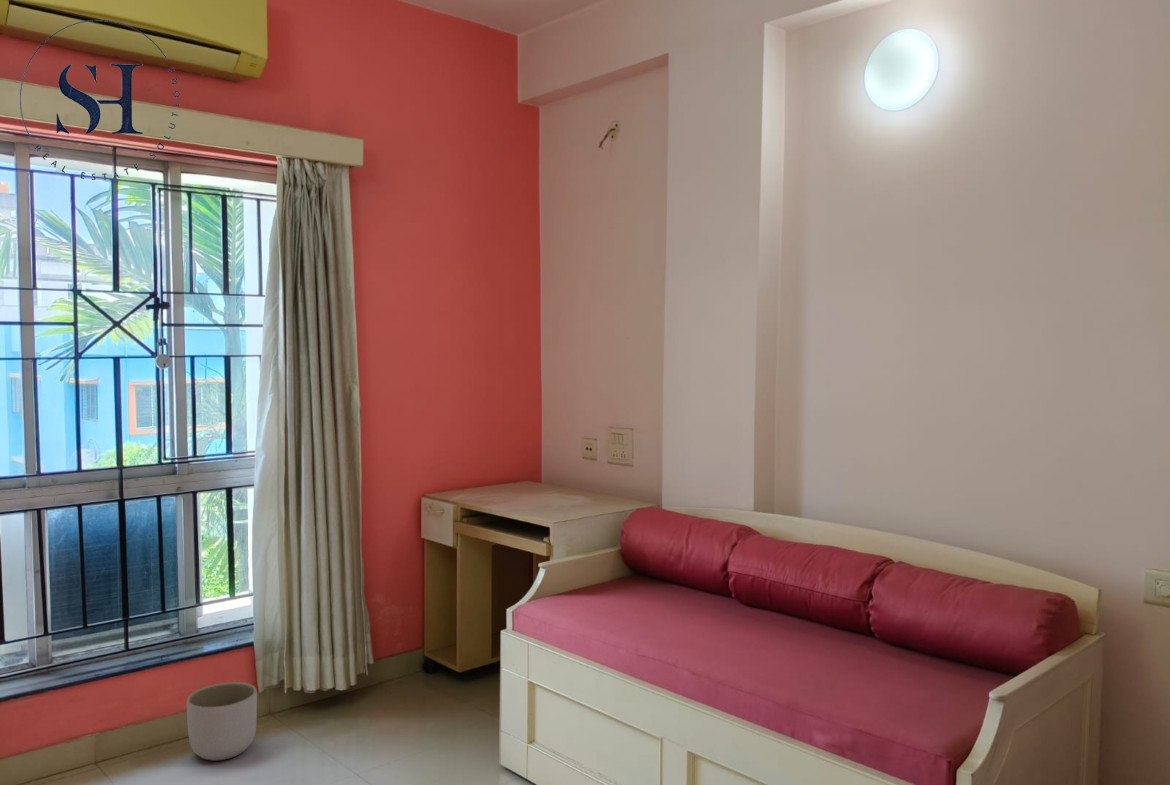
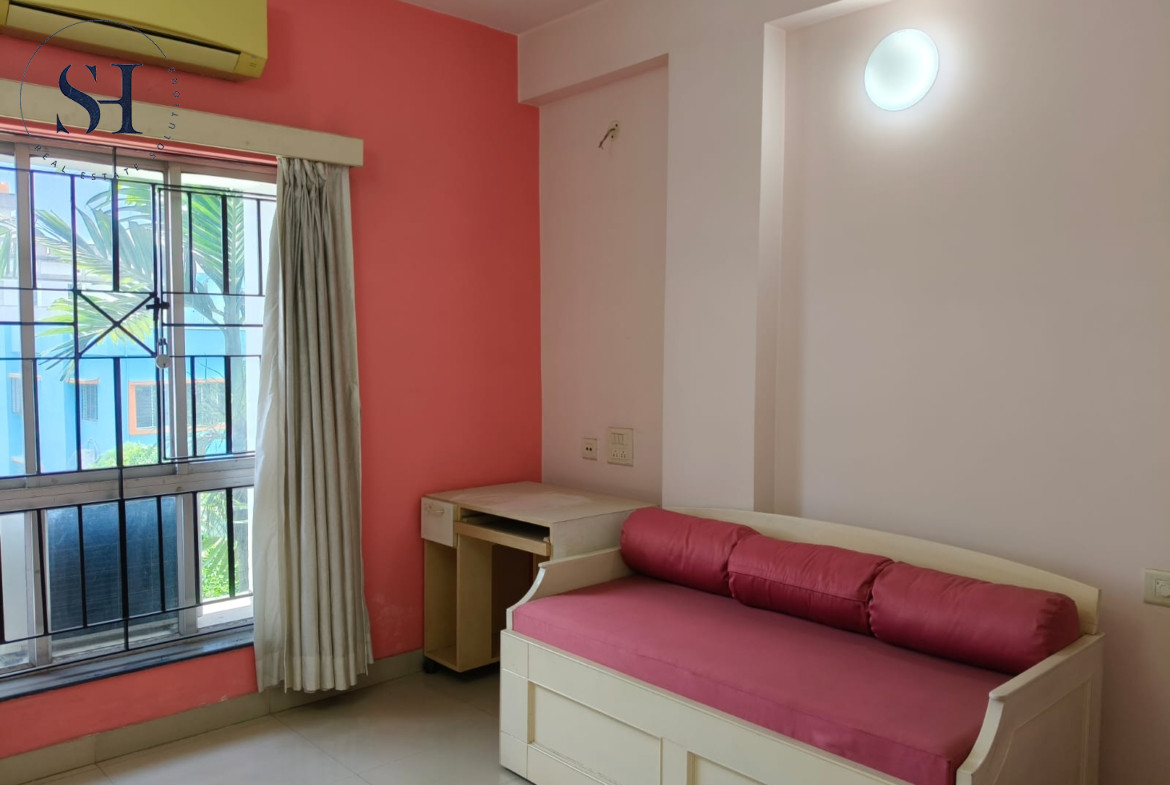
- planter [186,681,258,762]
